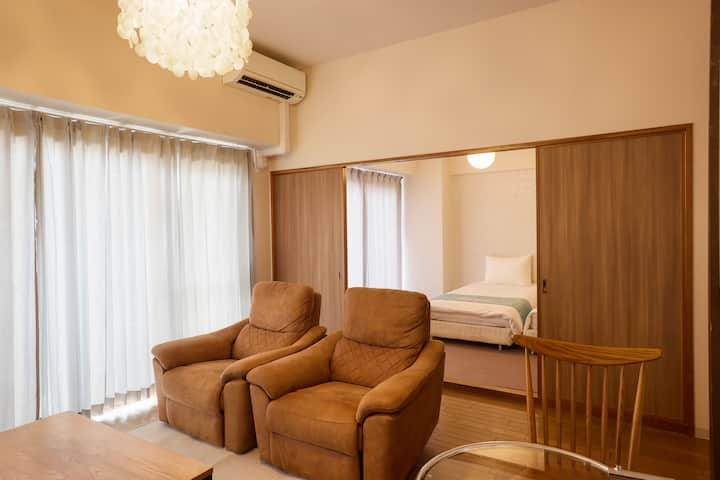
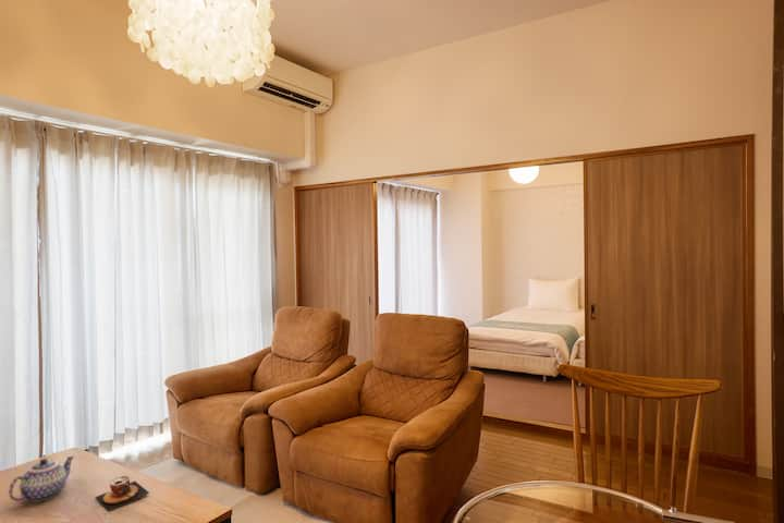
+ teapot [8,454,75,503]
+ teacup [94,475,150,512]
